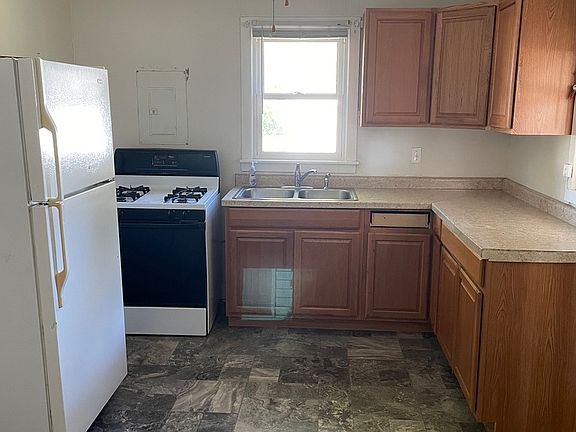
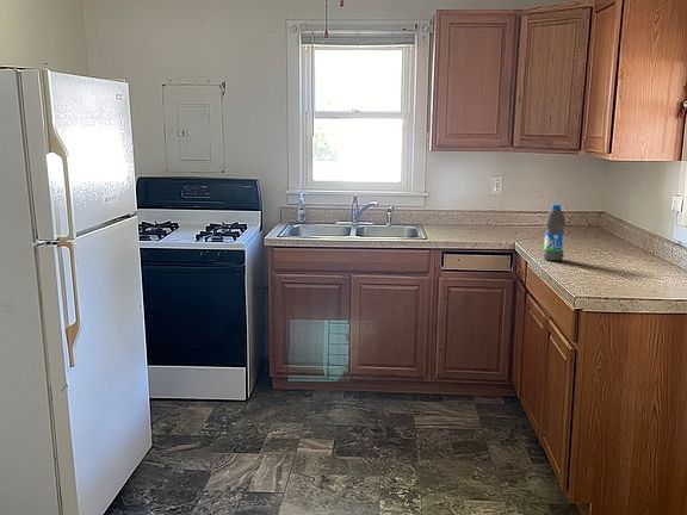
+ water bottle [541,204,567,262]
